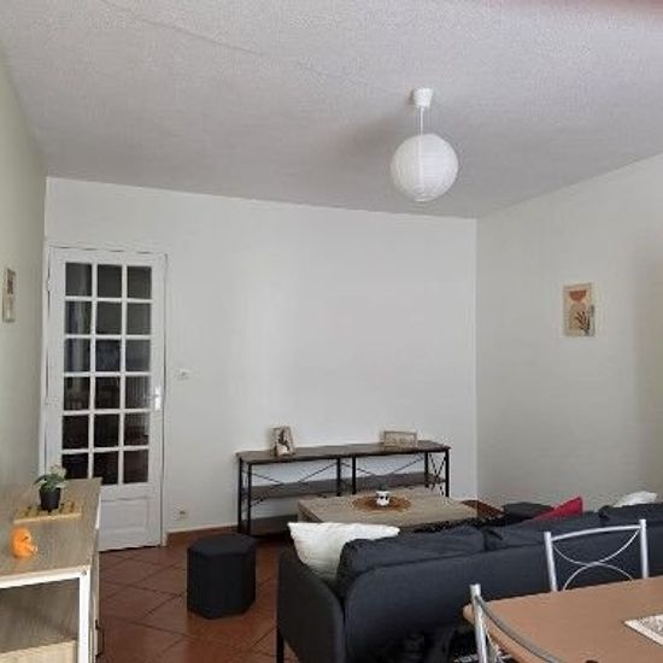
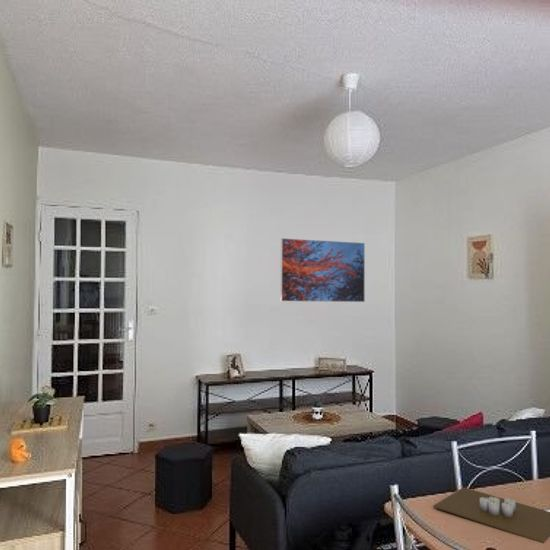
+ candle [432,486,550,544]
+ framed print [279,237,366,303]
